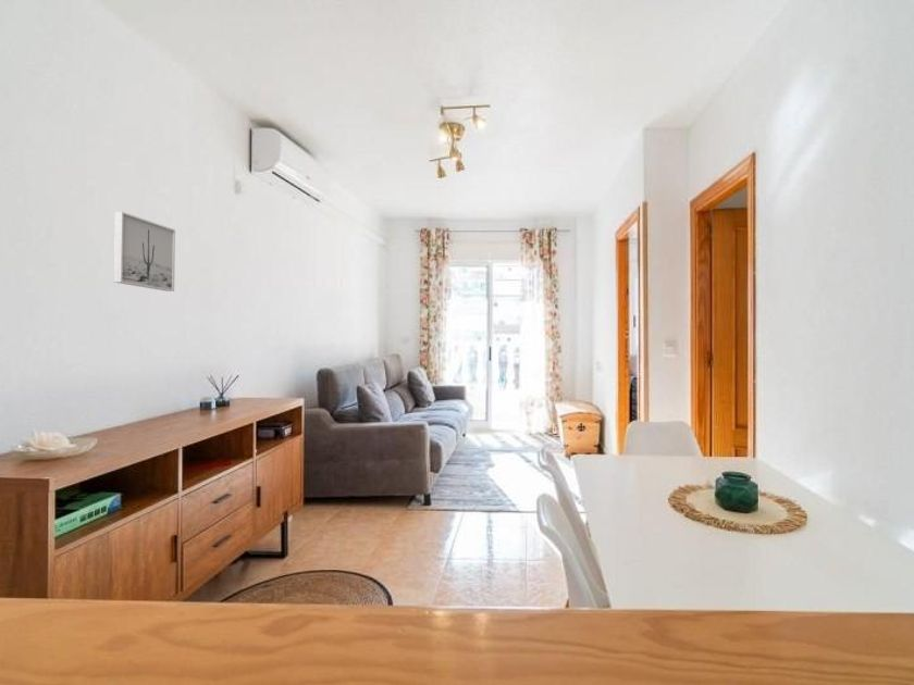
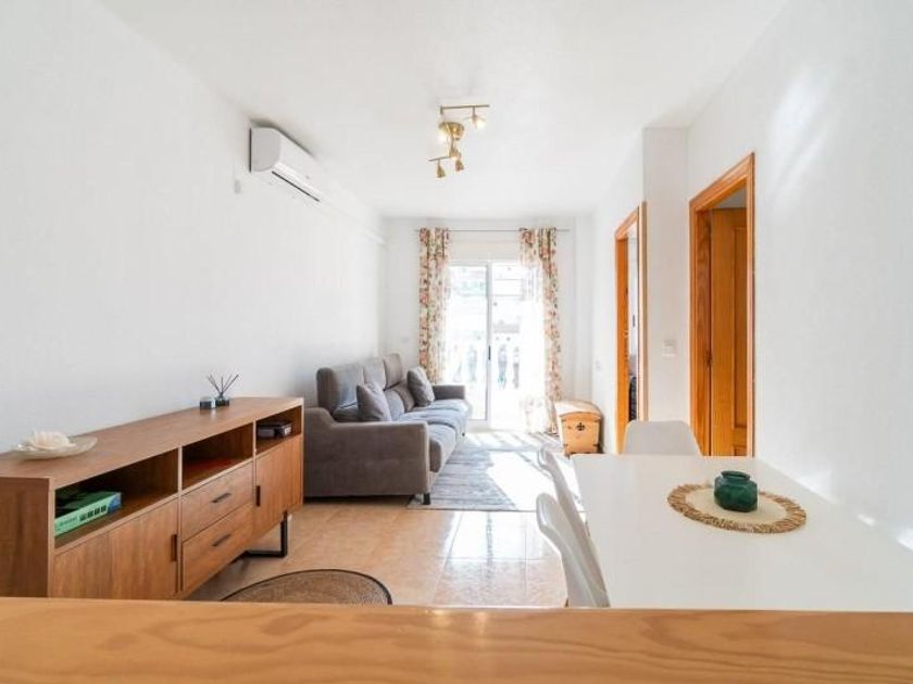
- wall art [112,211,176,292]
